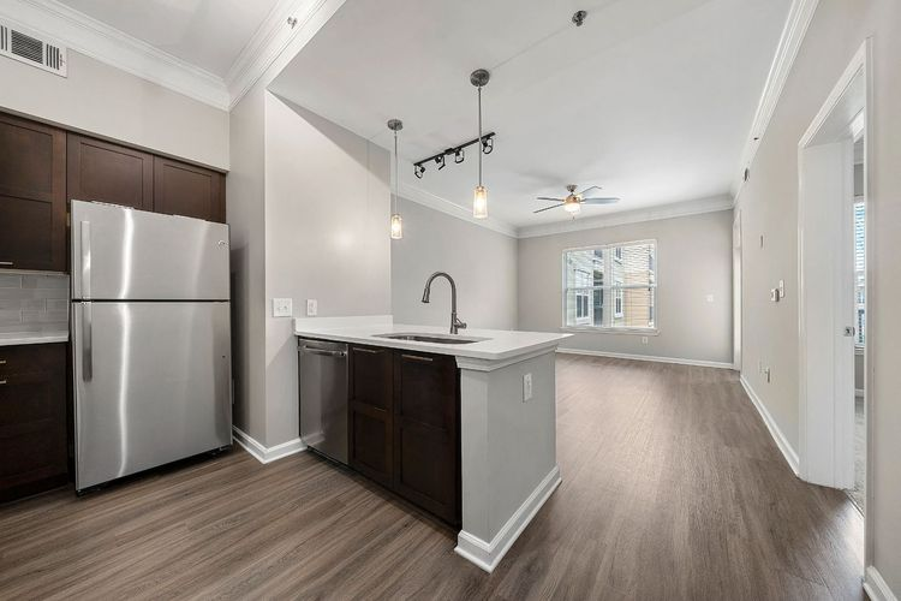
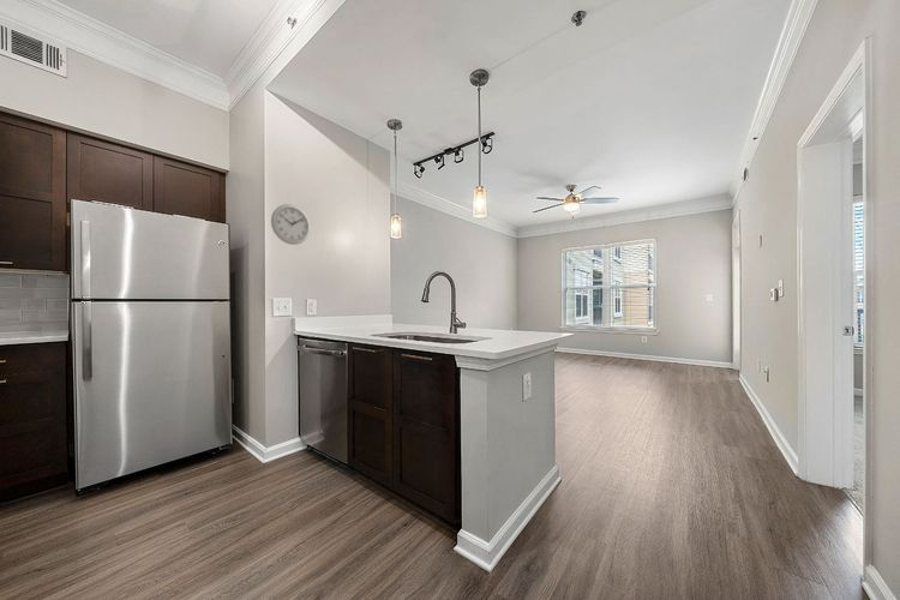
+ wall clock [270,203,312,246]
